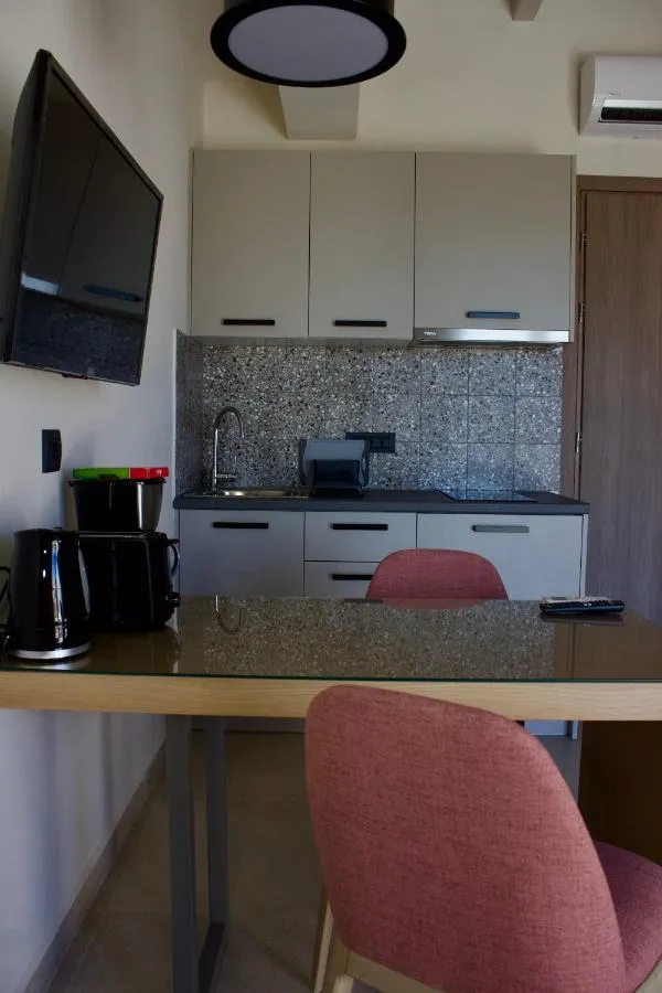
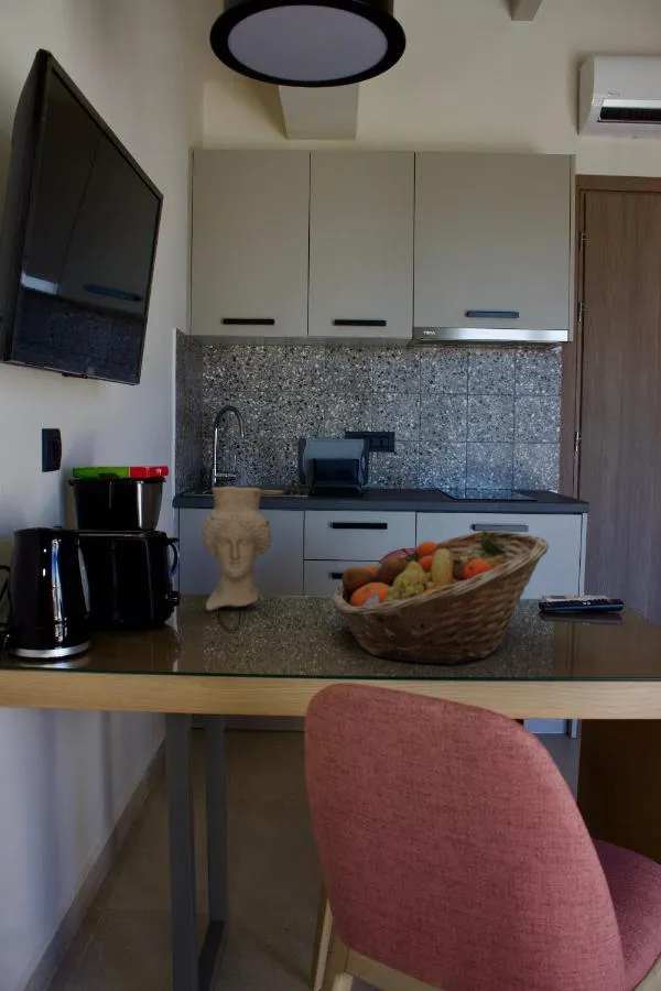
+ fruit basket [332,530,550,665]
+ decorative vase [201,486,272,612]
